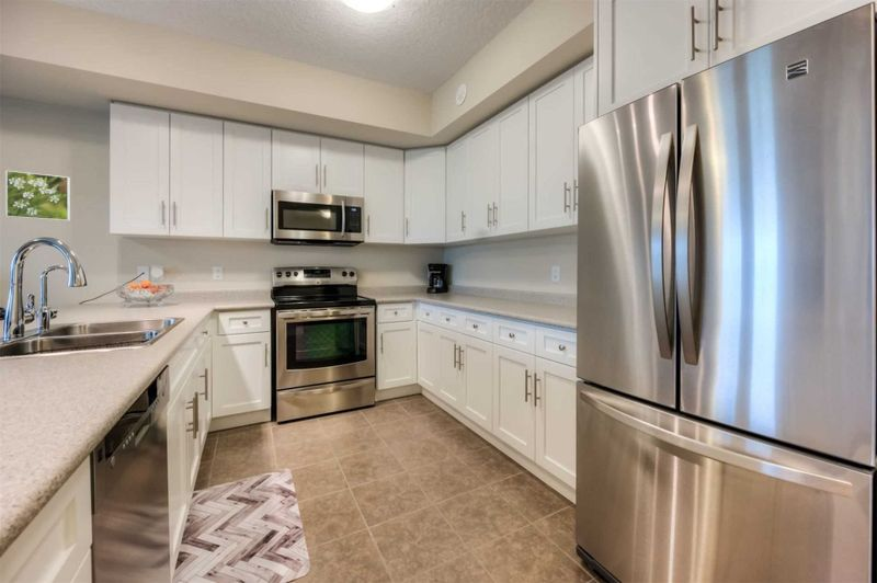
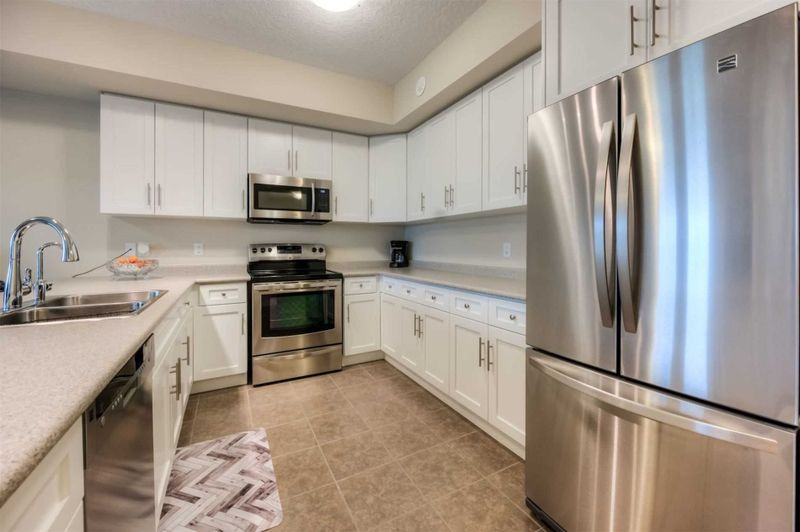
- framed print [5,170,71,222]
